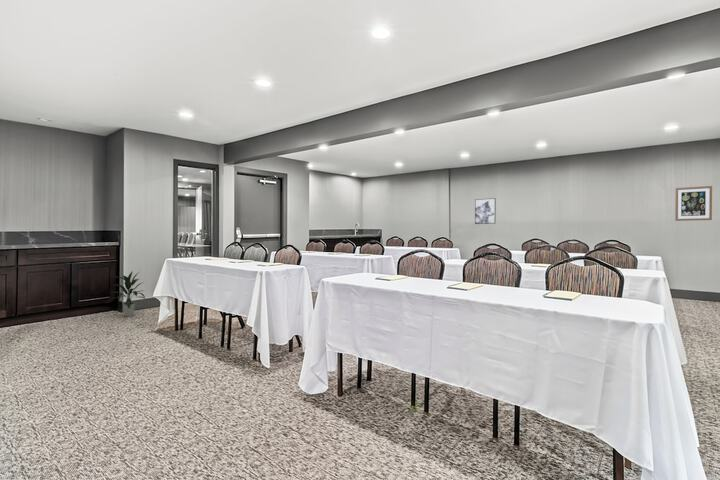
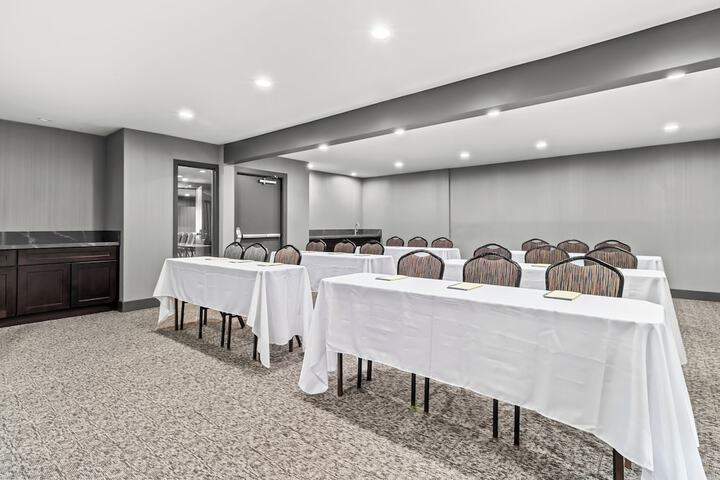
- wall art [474,197,497,225]
- wall art [674,185,713,222]
- indoor plant [109,270,146,317]
